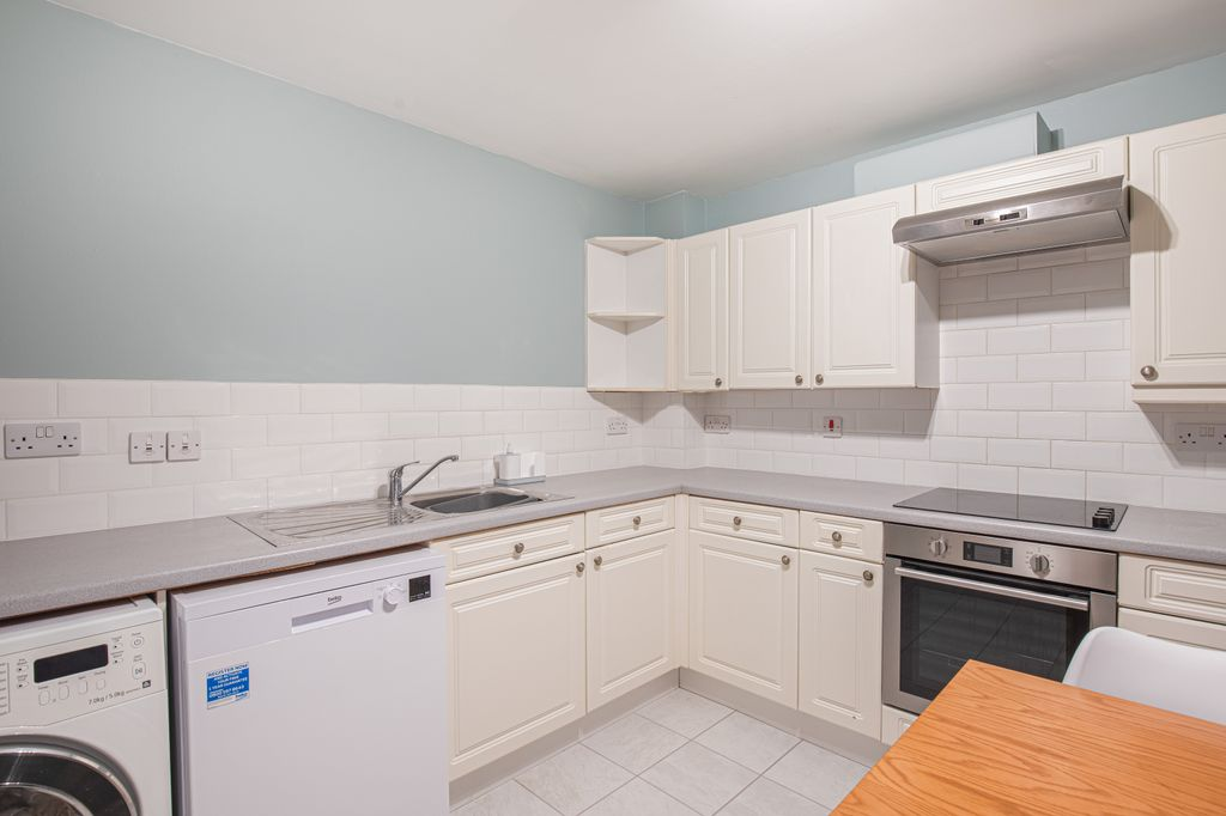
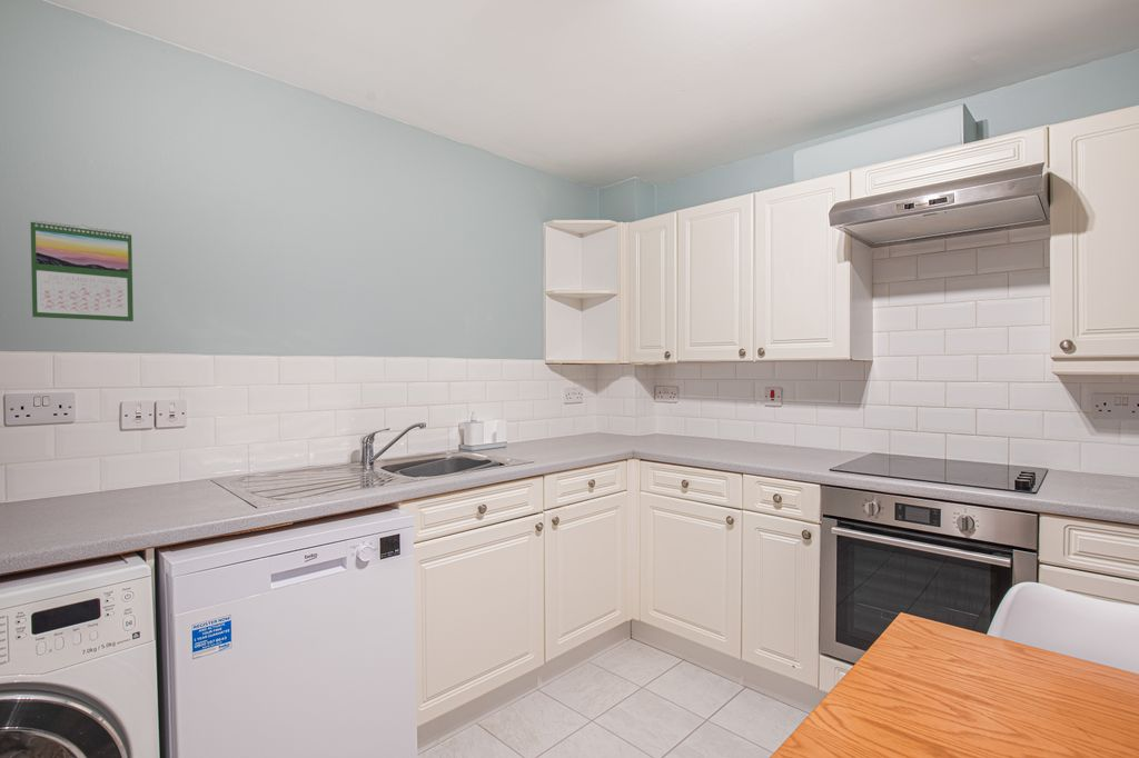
+ calendar [29,219,135,322]
